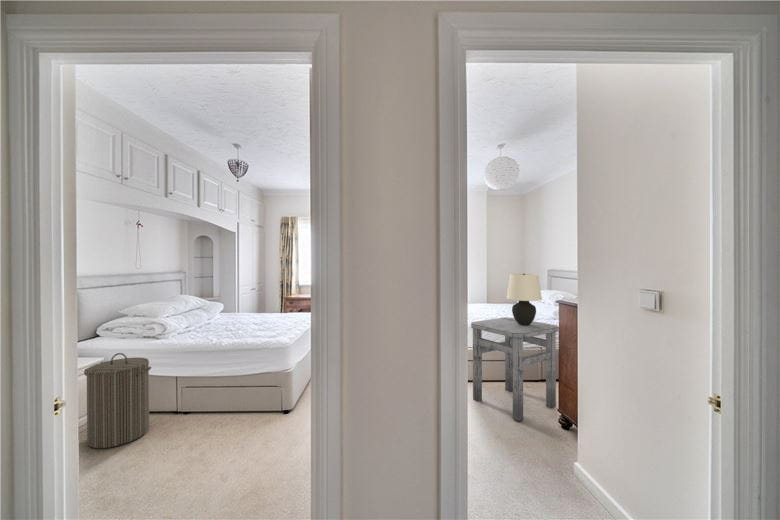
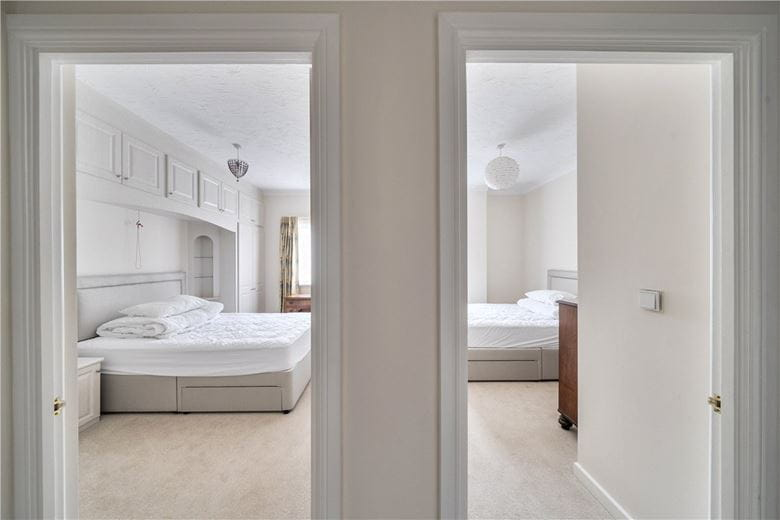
- side table [470,316,560,422]
- table lamp [505,273,543,325]
- laundry hamper [83,352,152,449]
